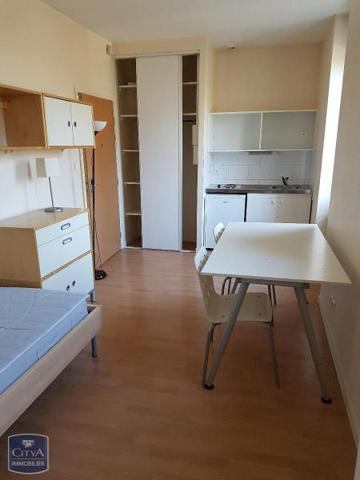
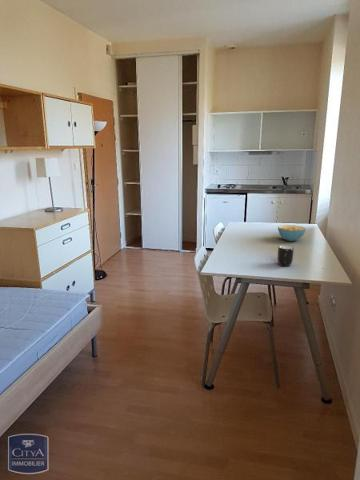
+ cereal bowl [277,224,306,242]
+ mug [276,244,295,267]
